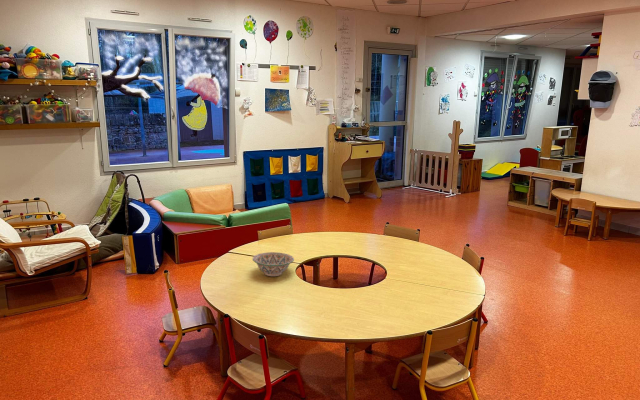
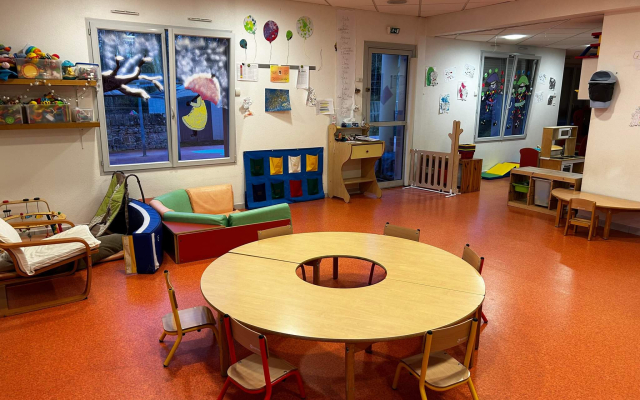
- decorative bowl [252,251,295,277]
